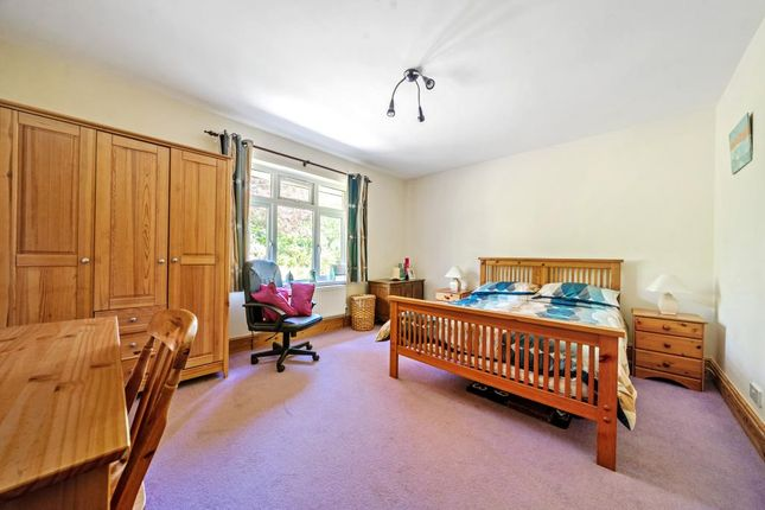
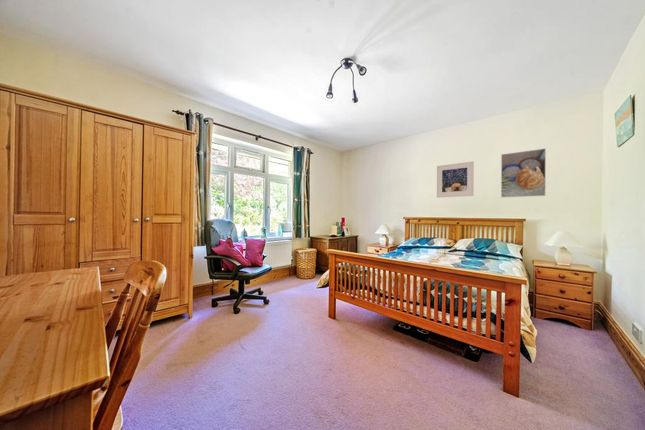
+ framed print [436,160,475,199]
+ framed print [500,147,547,198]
